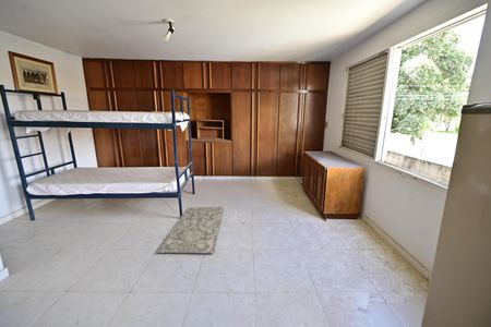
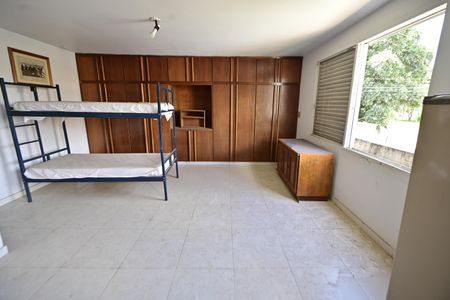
- rug [155,206,225,255]
